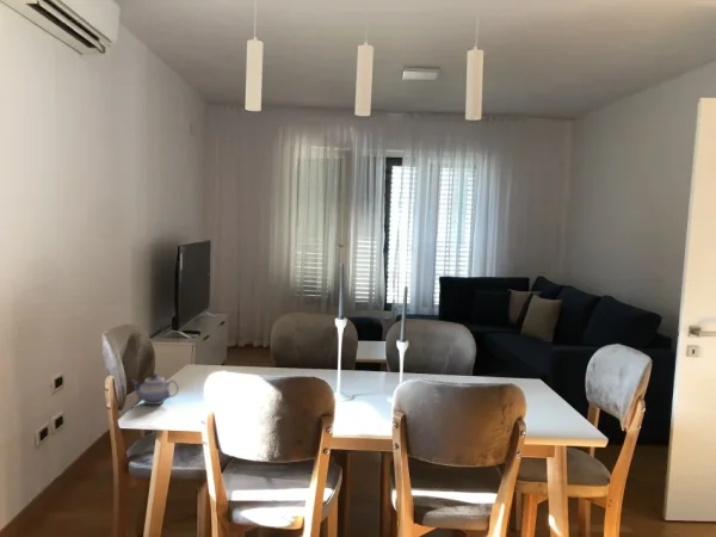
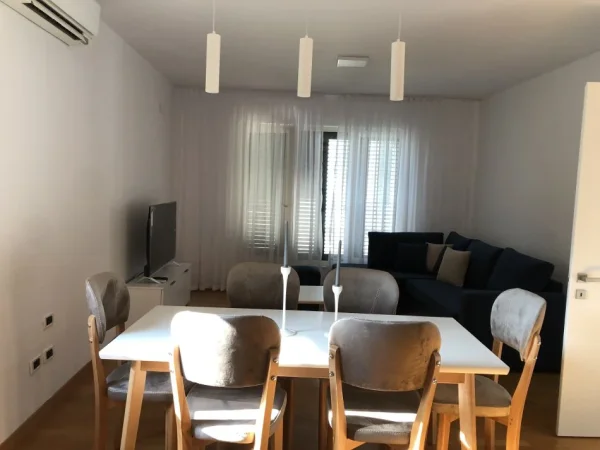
- teapot [130,372,180,406]
